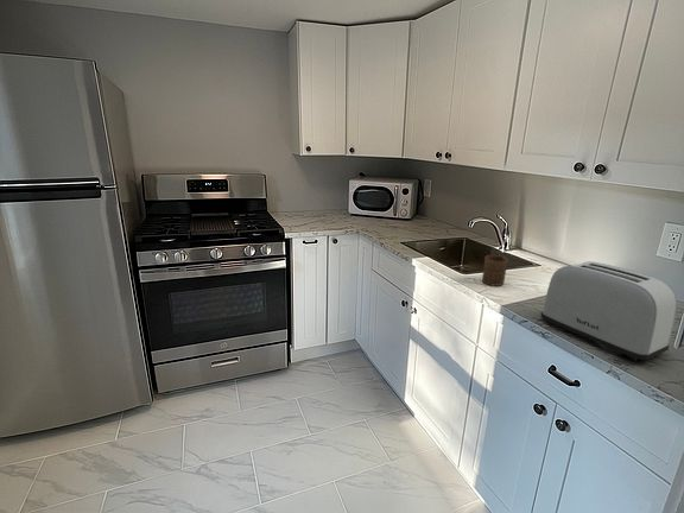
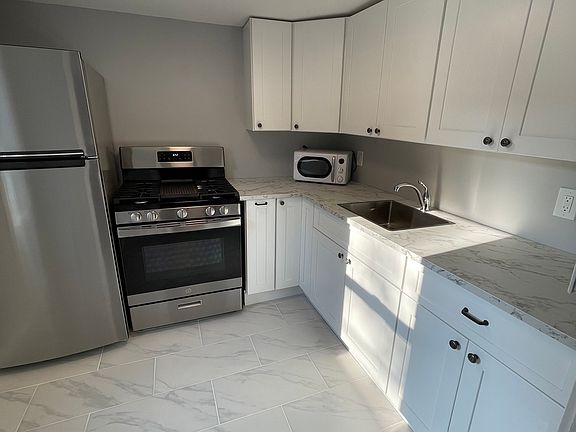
- toaster [539,260,678,361]
- cup [481,254,509,287]
